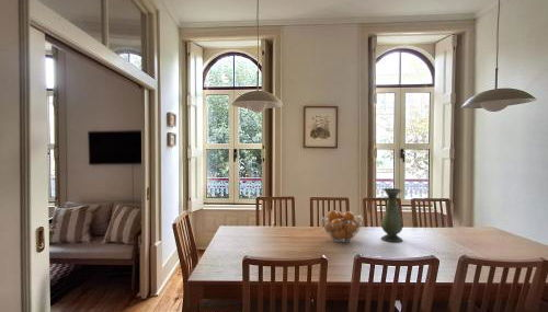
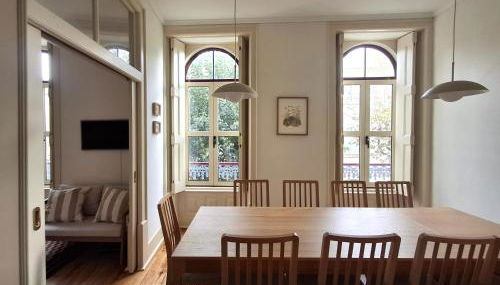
- fruit basket [320,209,363,243]
- vase [380,187,404,243]
